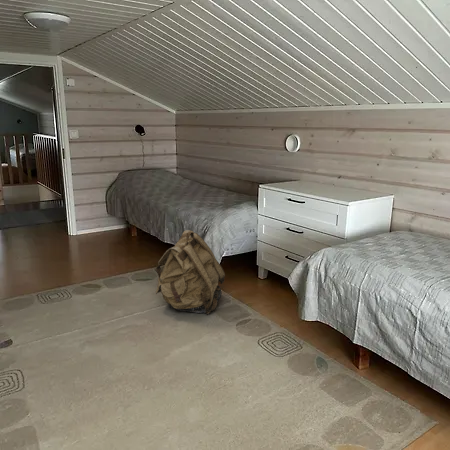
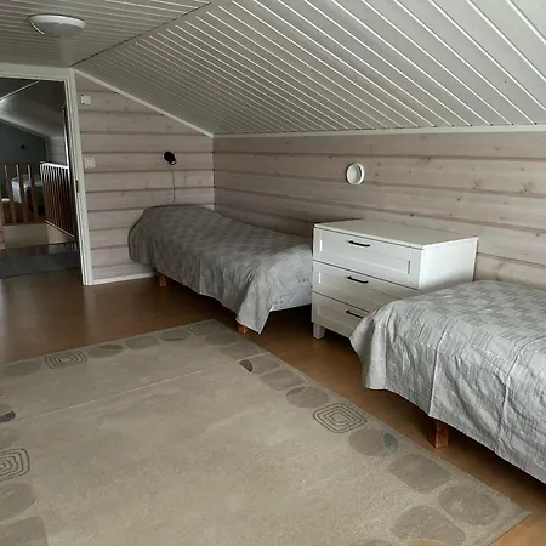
- backpack [153,229,226,315]
